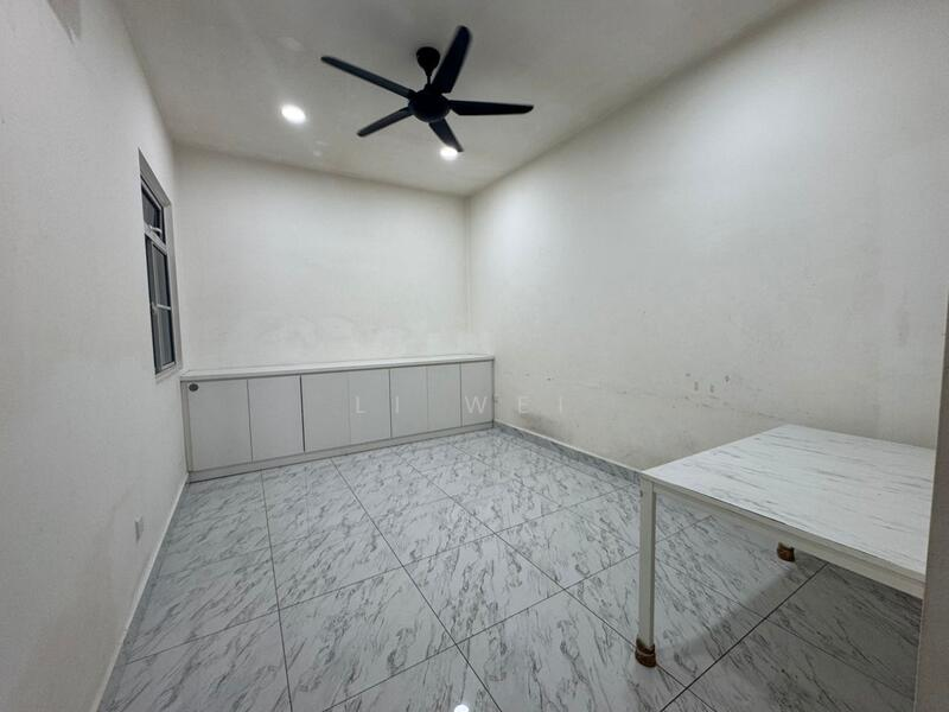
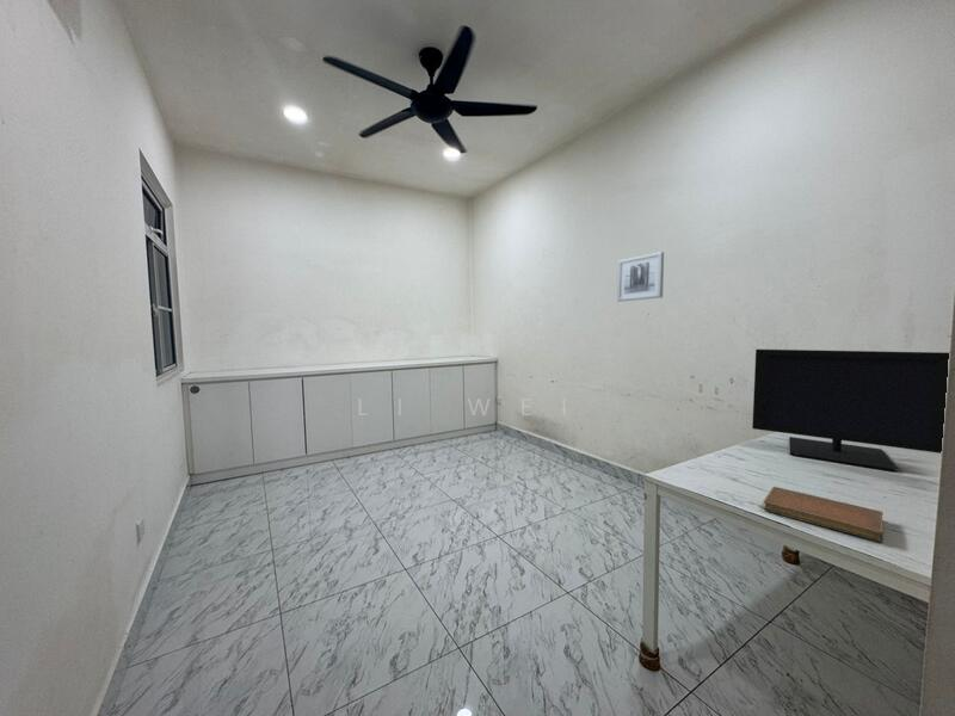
+ notebook [763,486,885,543]
+ wall art [616,251,665,303]
+ monitor [751,348,950,473]
